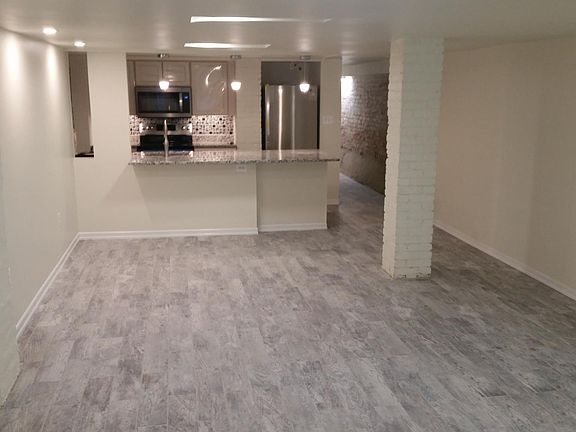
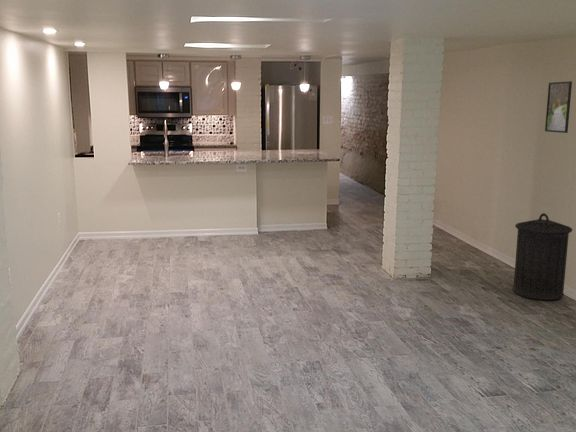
+ trash can [512,212,574,301]
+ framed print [544,80,573,134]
